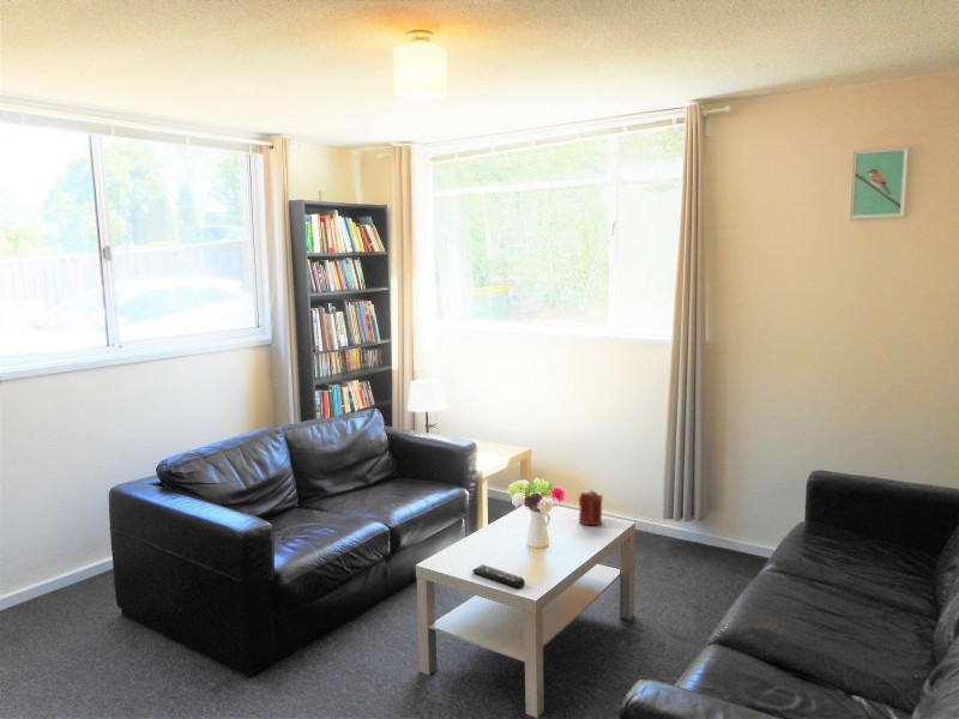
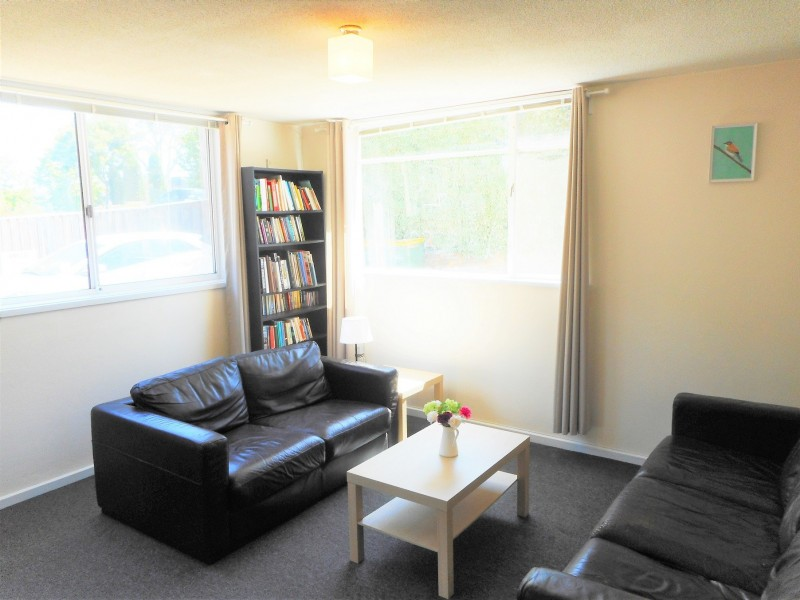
- remote control [471,563,526,590]
- candle [578,489,604,526]
